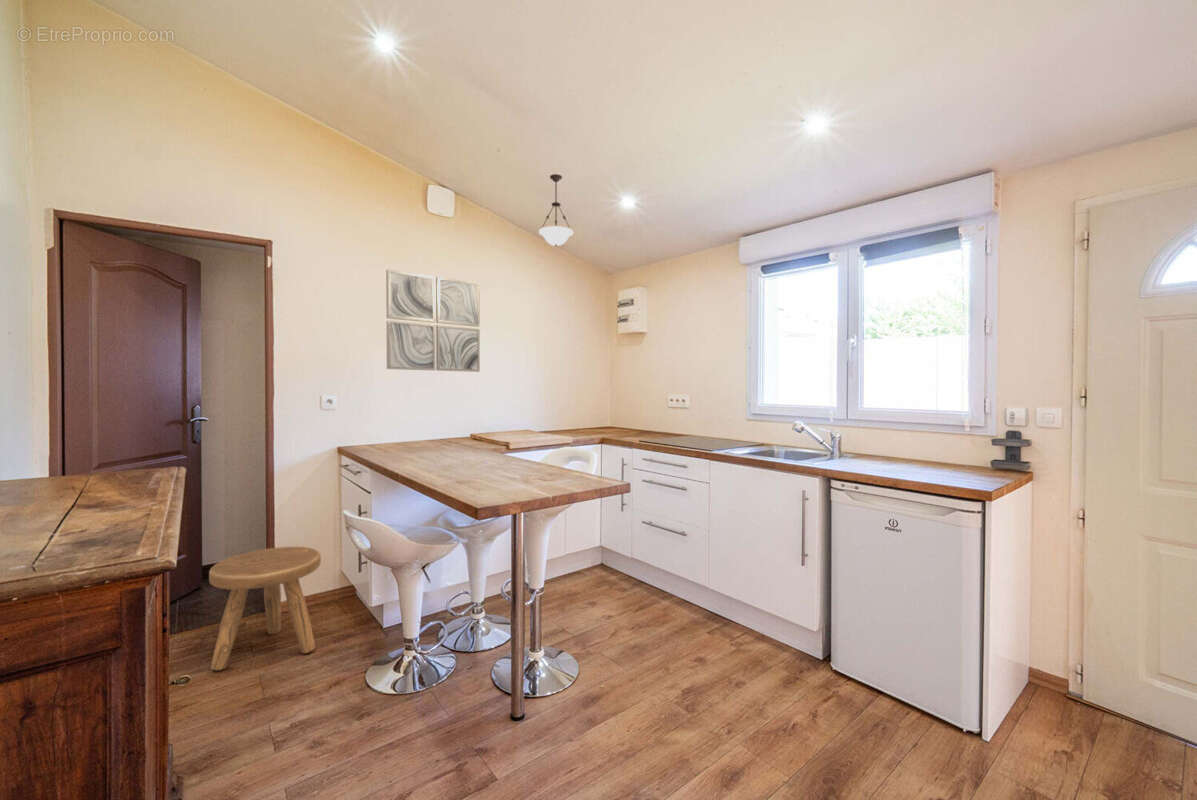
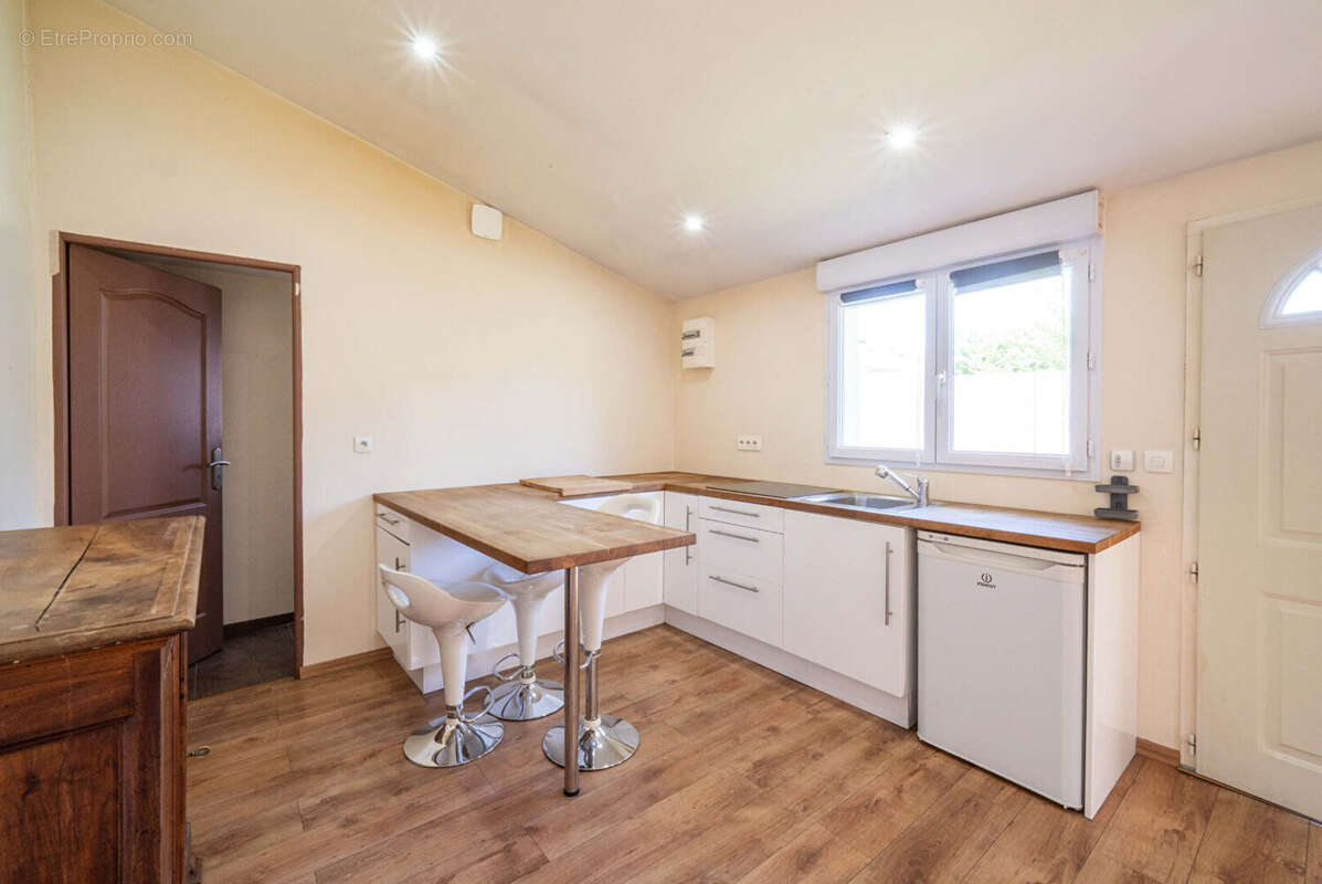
- pendant light [538,173,574,247]
- stool [208,546,322,671]
- wall art [385,269,481,373]
